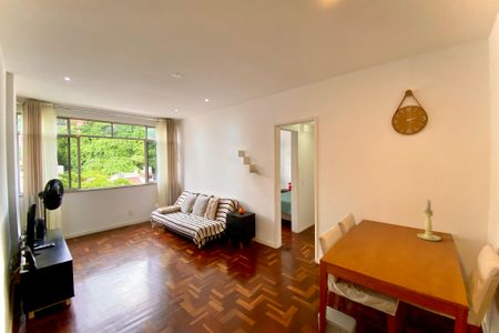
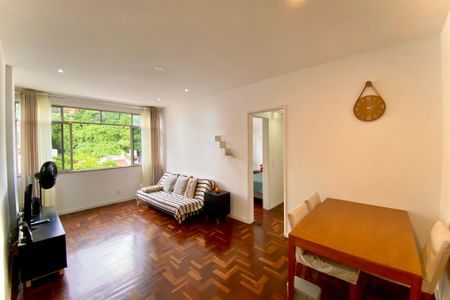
- candle holder [416,199,441,242]
